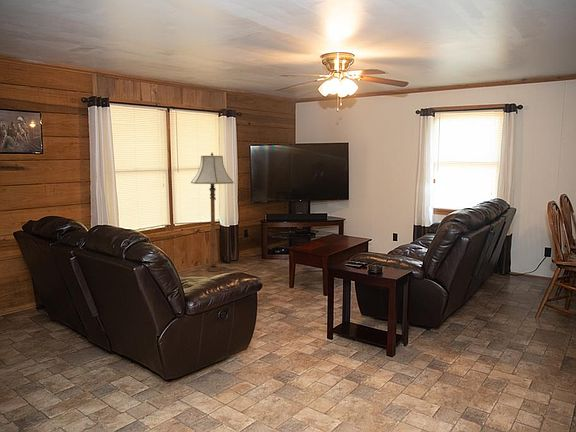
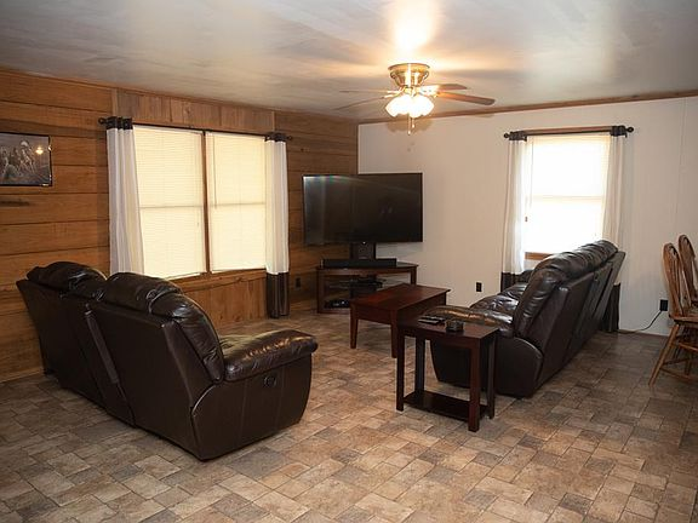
- floor lamp [190,152,234,272]
